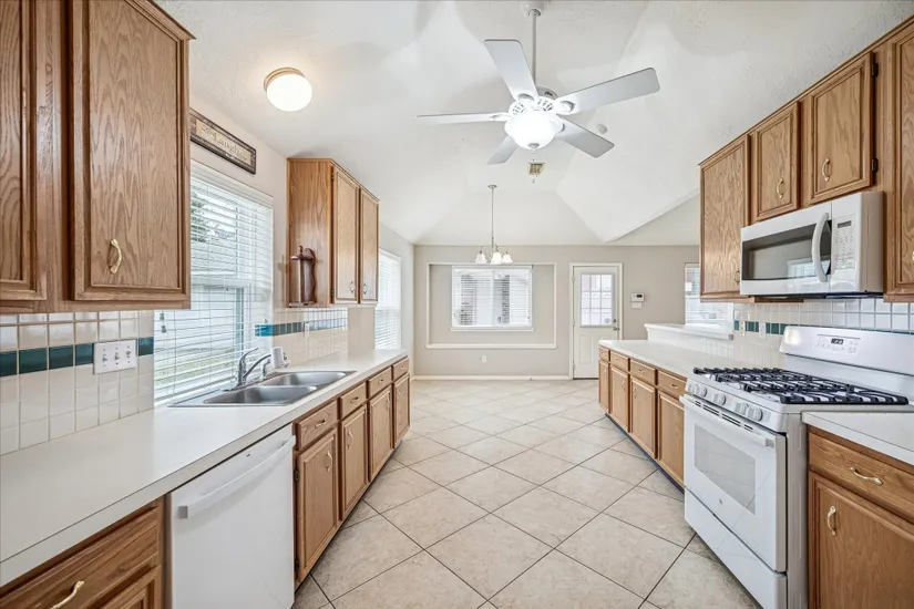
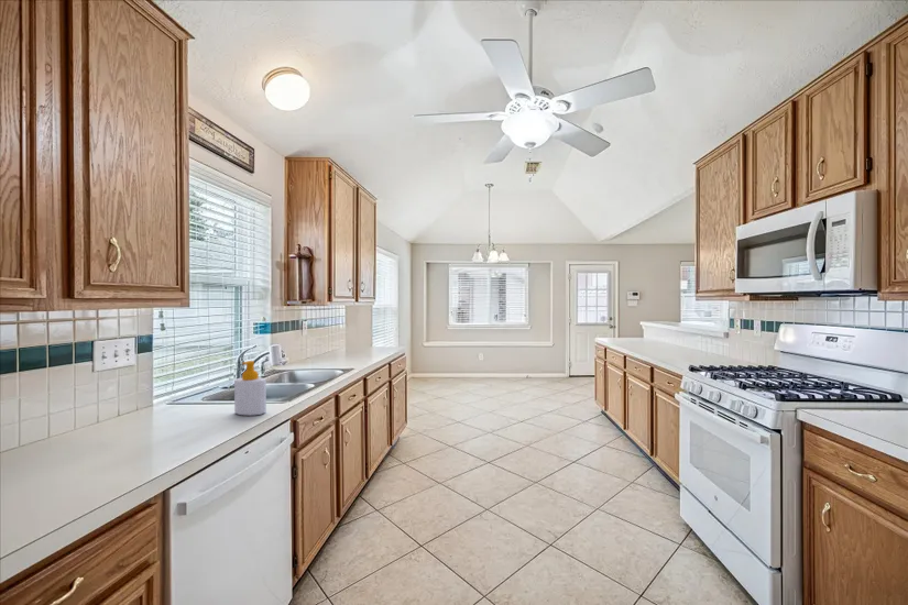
+ soap bottle [233,360,267,417]
